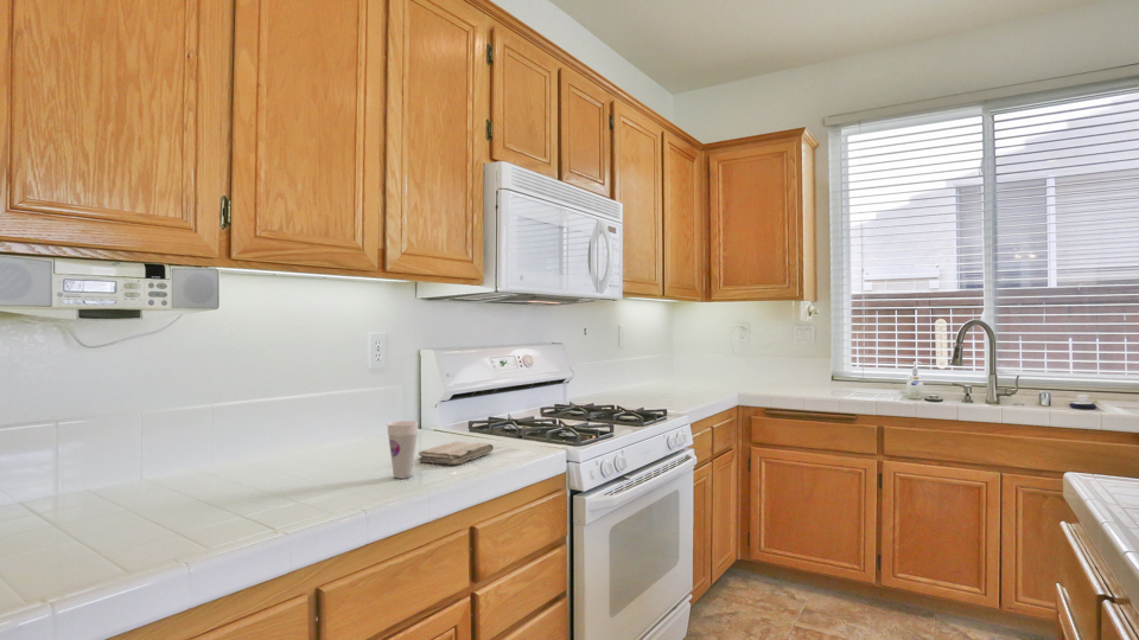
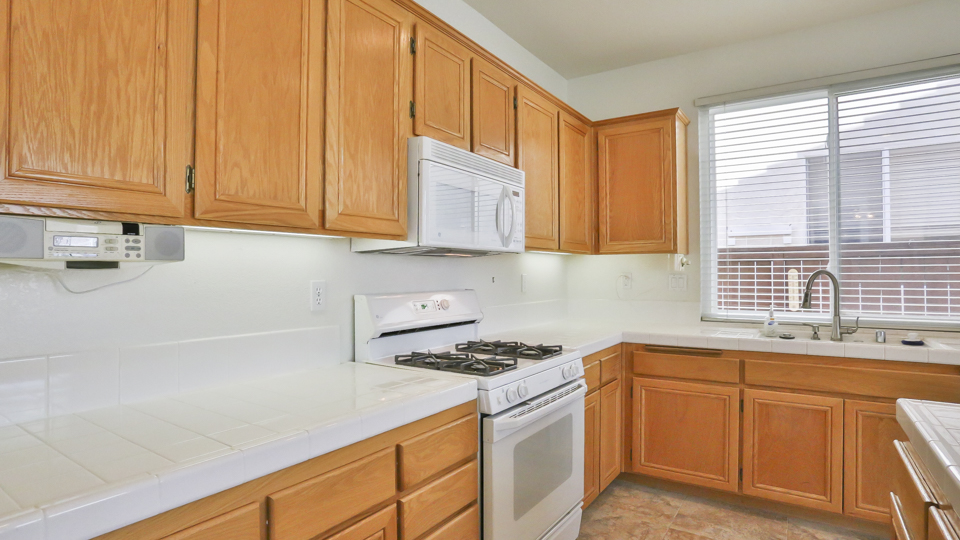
- cup [387,420,419,479]
- washcloth [418,441,495,466]
